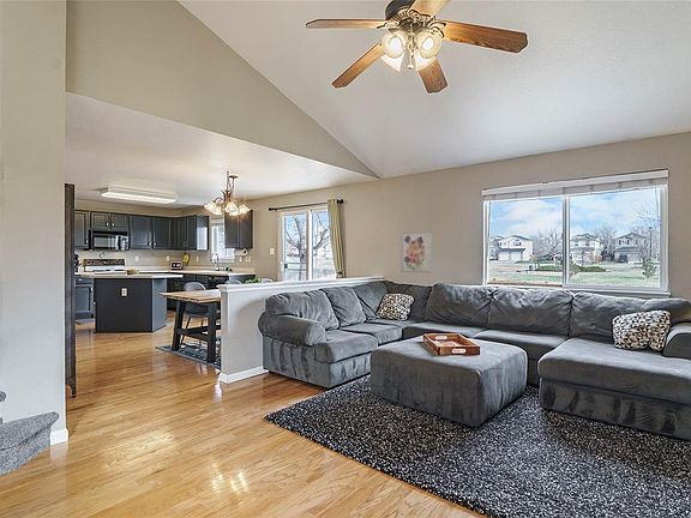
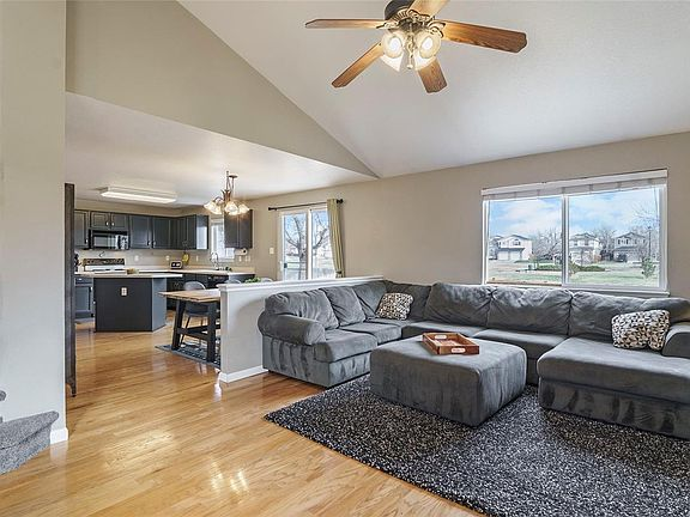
- wall art [399,230,433,275]
